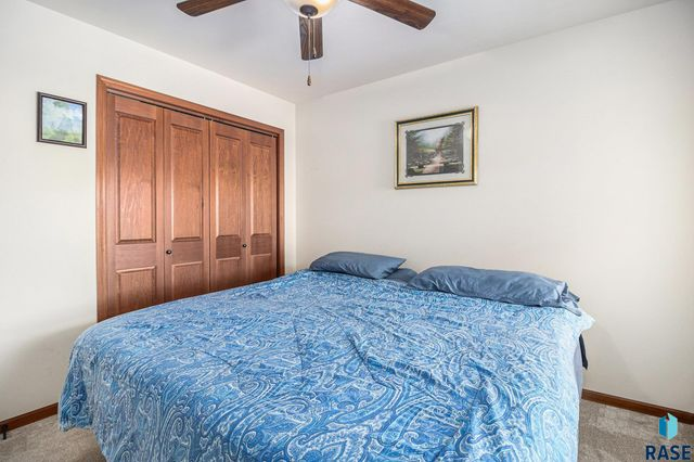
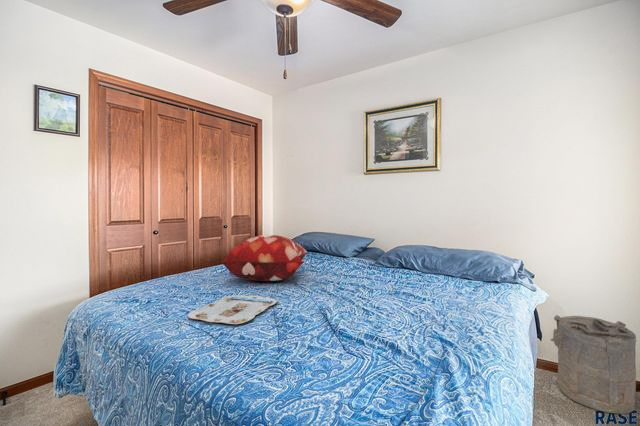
+ serving tray [187,294,278,325]
+ decorative pillow [221,234,308,282]
+ laundry hamper [550,314,637,415]
